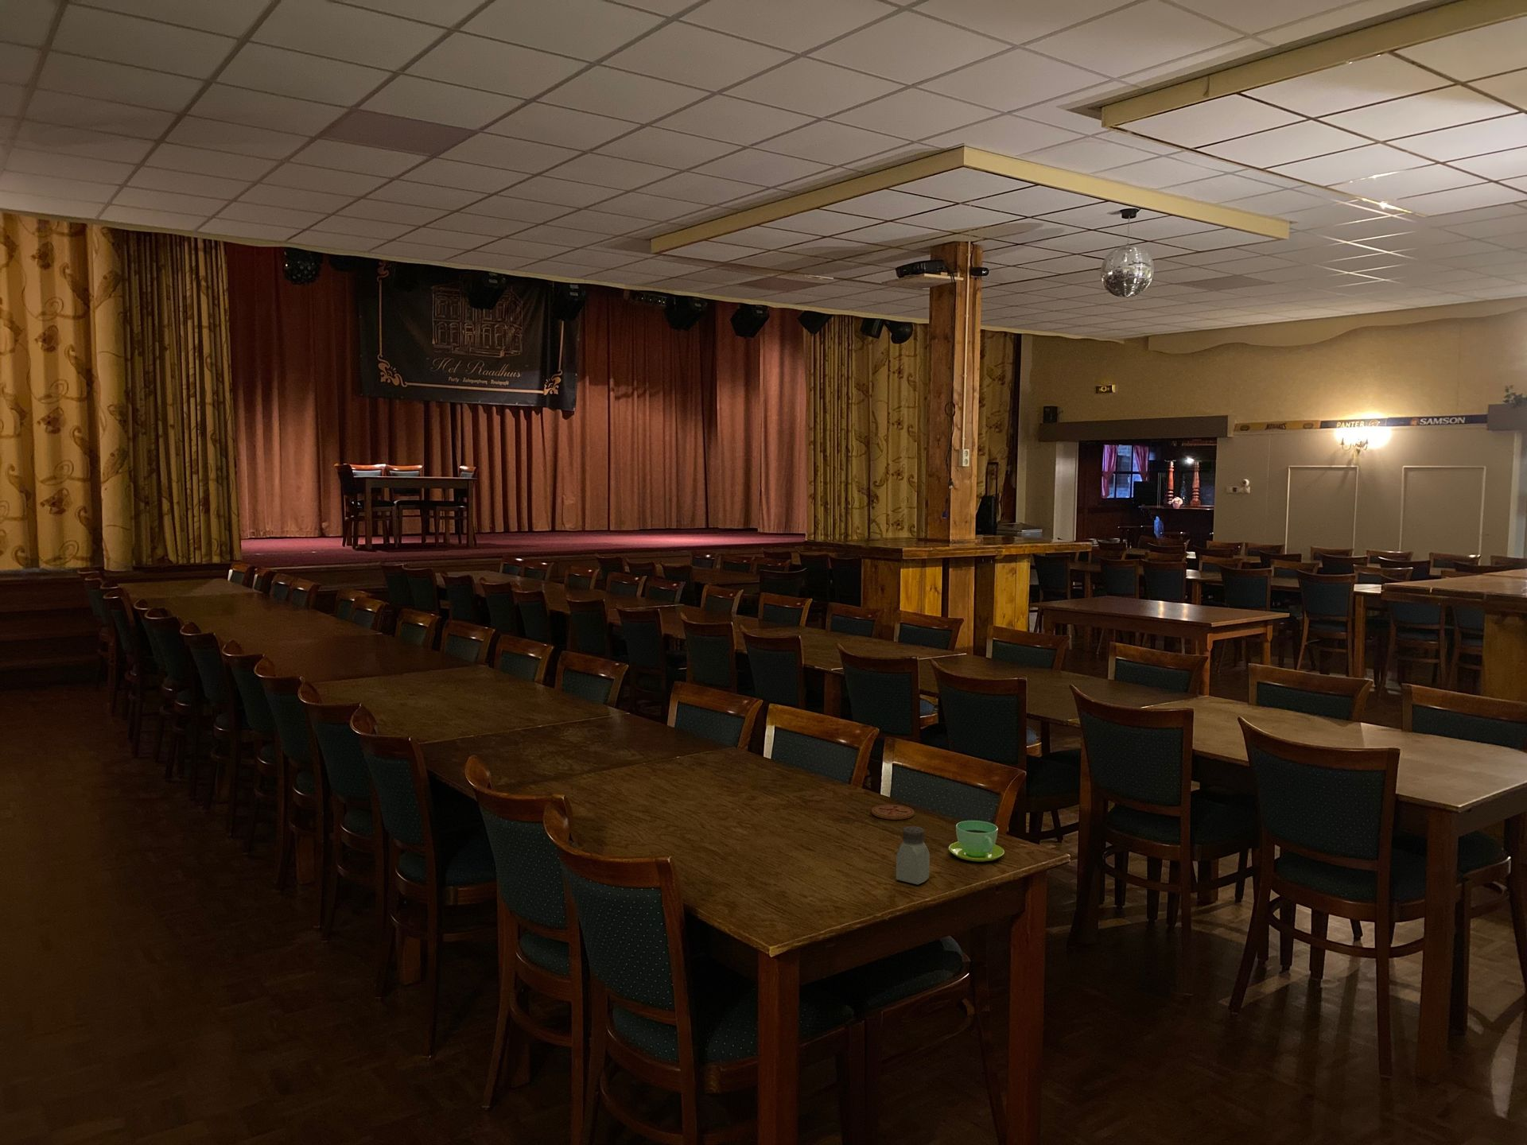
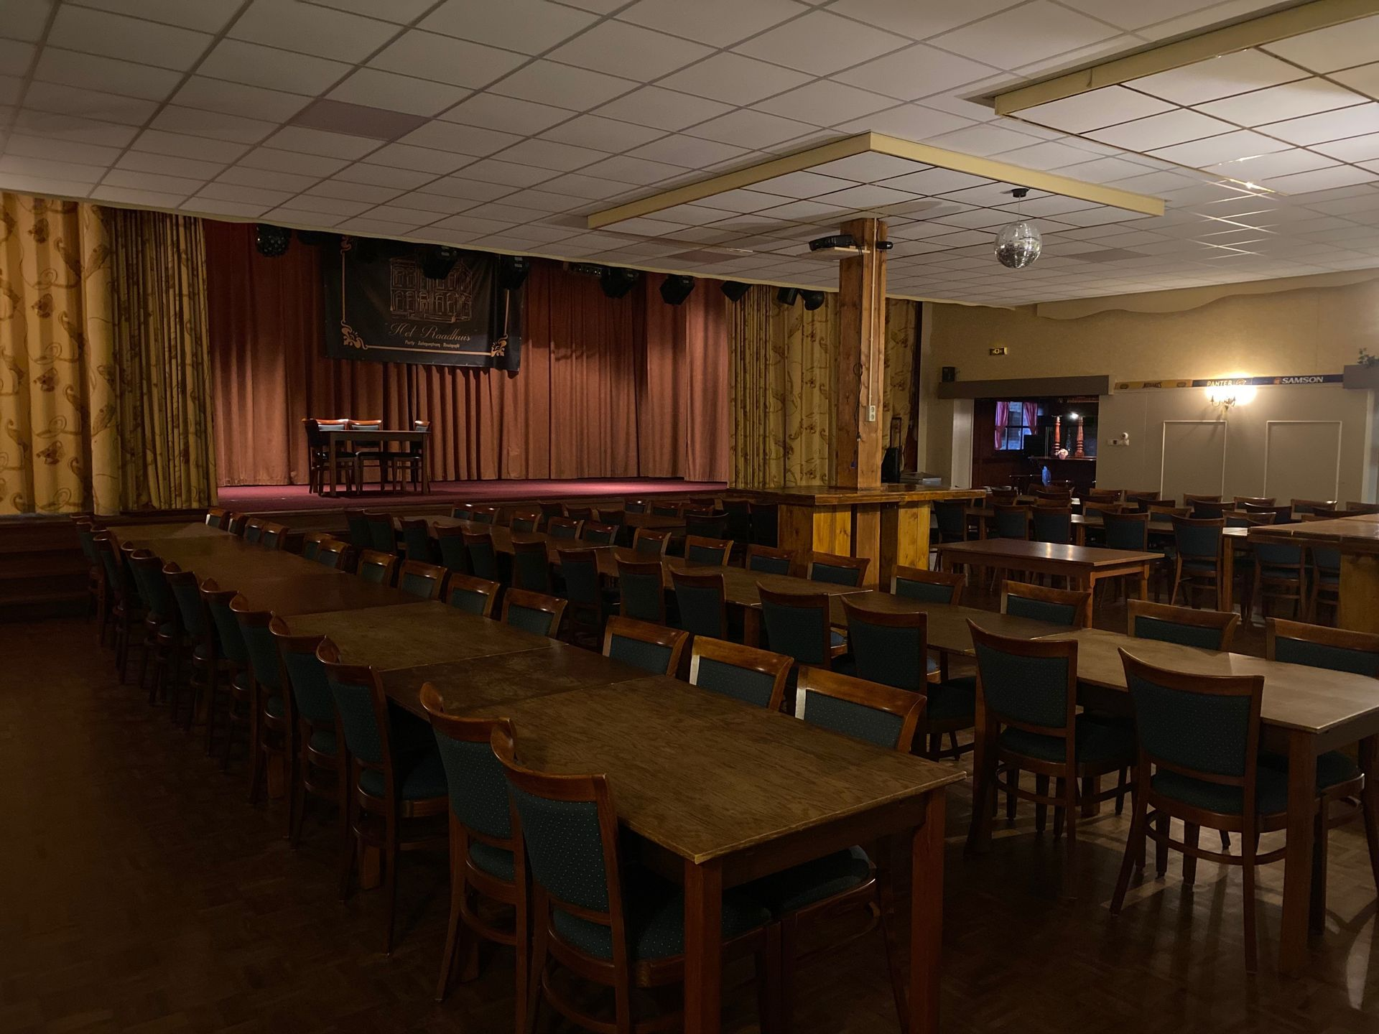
- cup [947,820,1005,862]
- saltshaker [896,825,931,885]
- coaster [871,803,915,820]
